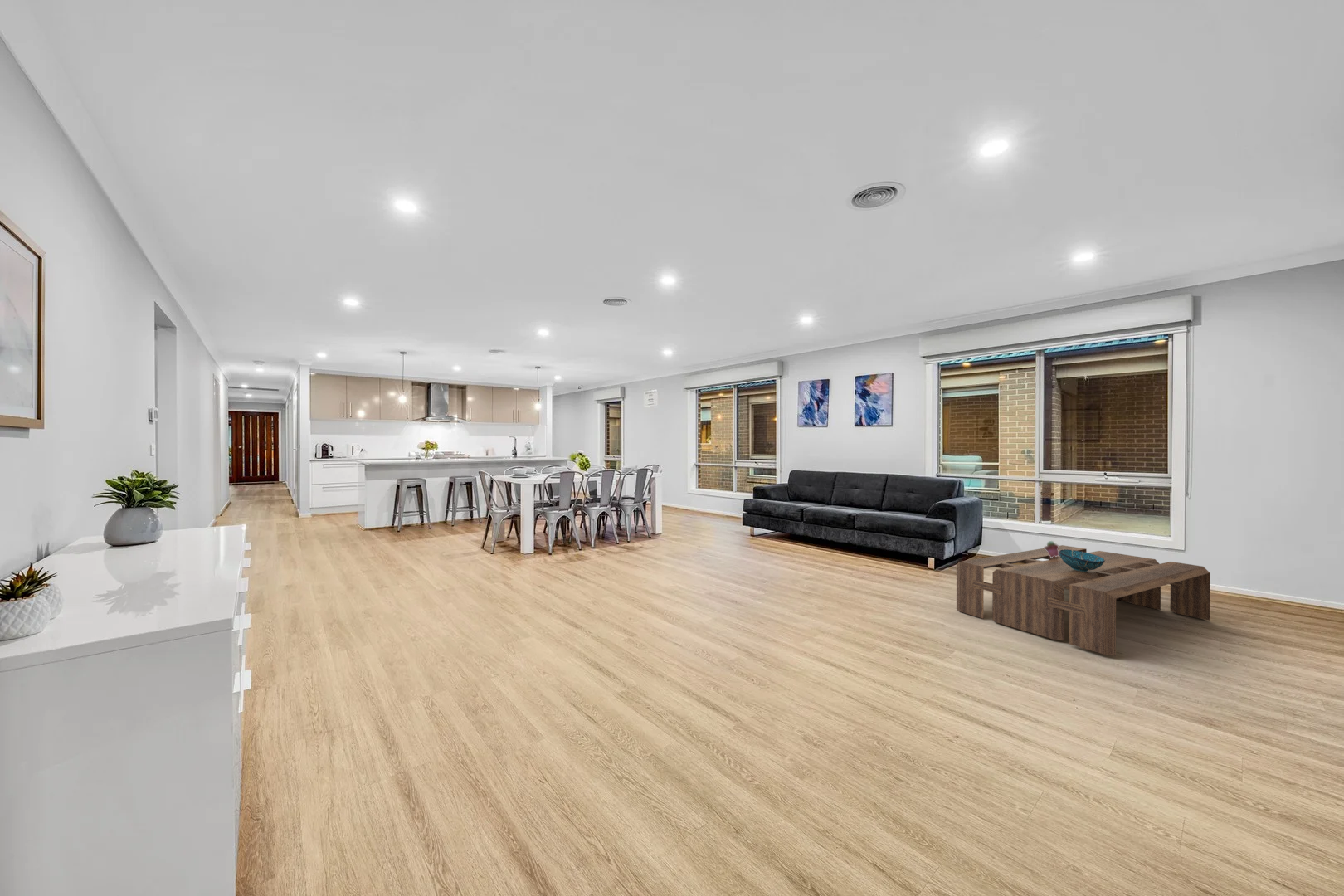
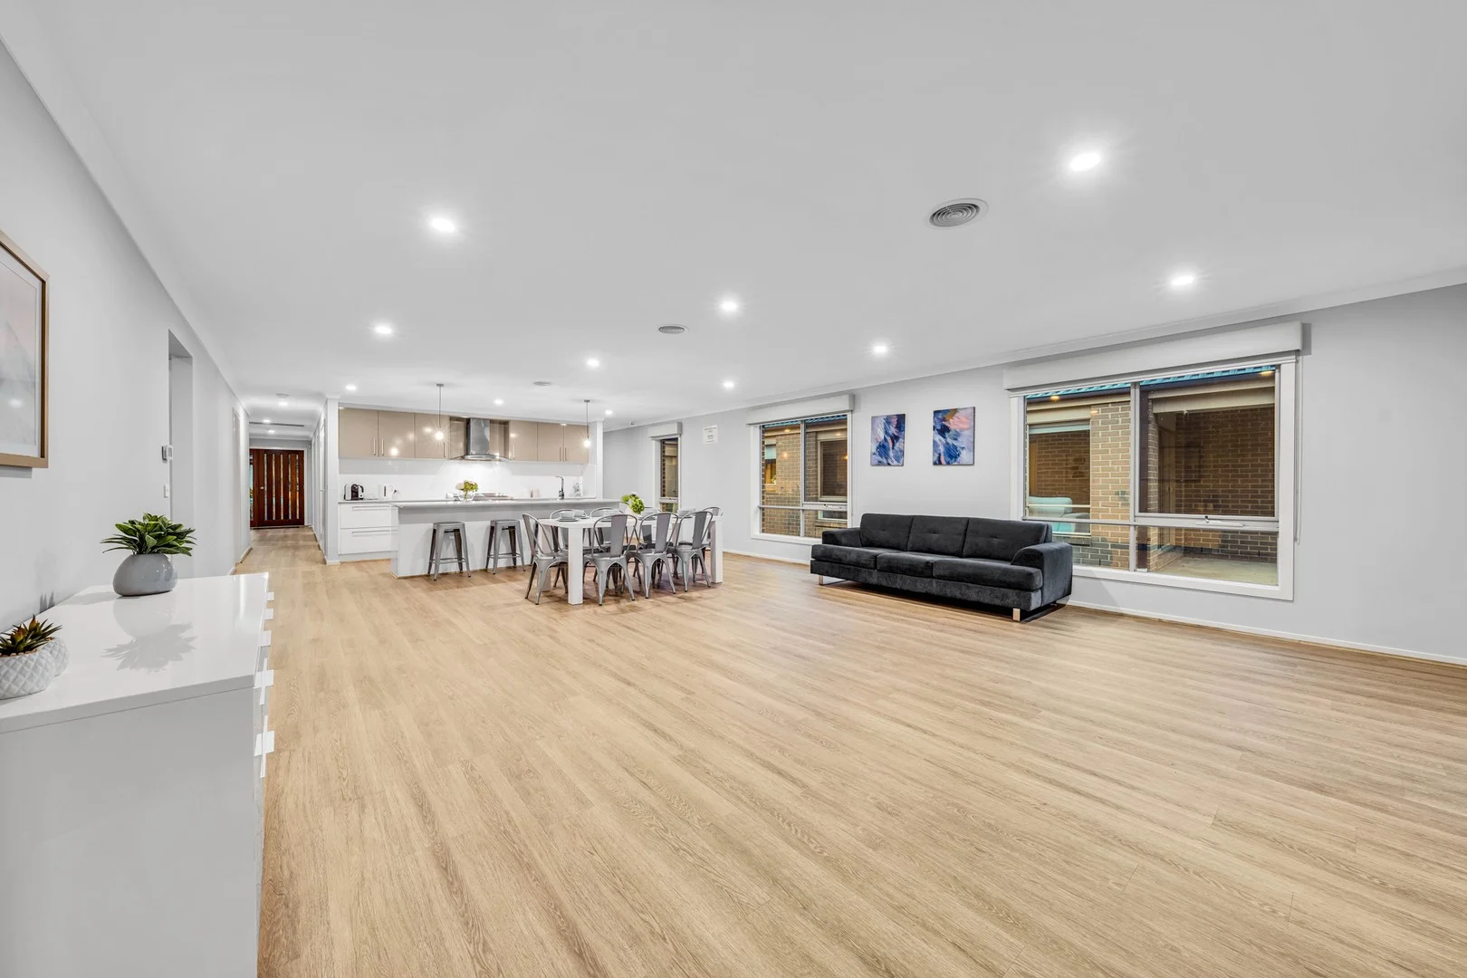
- potted succulent [1044,540,1059,558]
- decorative bowl [1059,549,1105,572]
- coffee table [956,544,1211,657]
